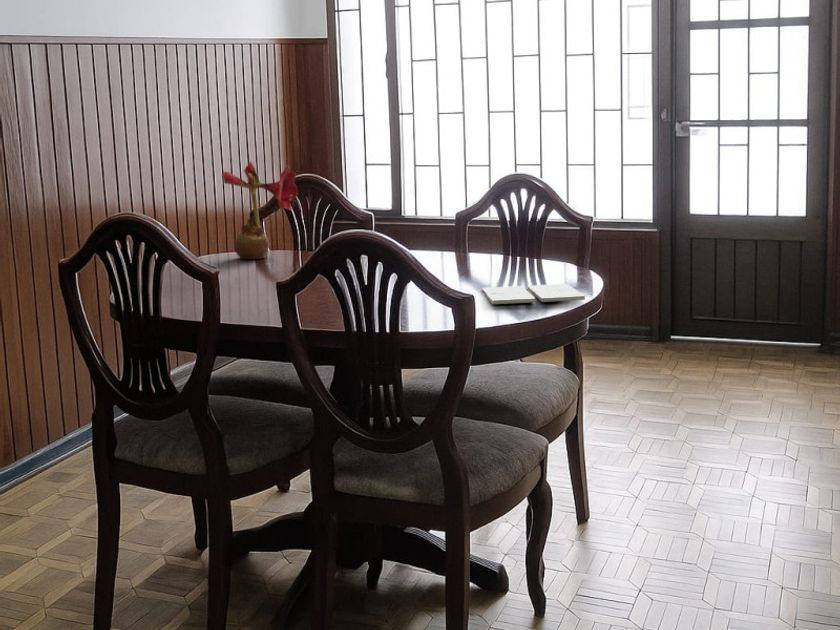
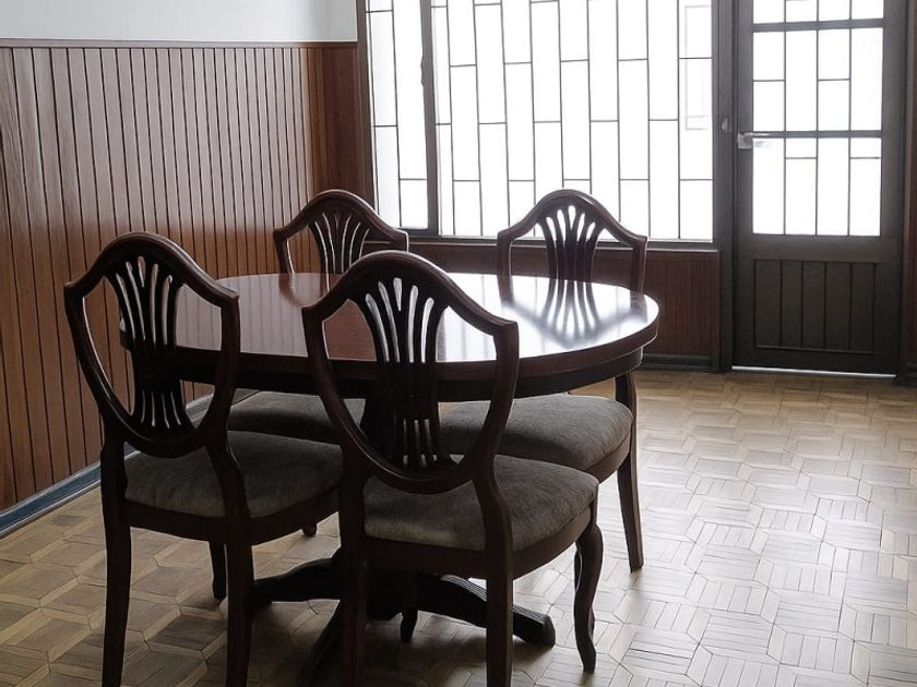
- flower [220,160,299,260]
- drink coaster [481,283,586,305]
